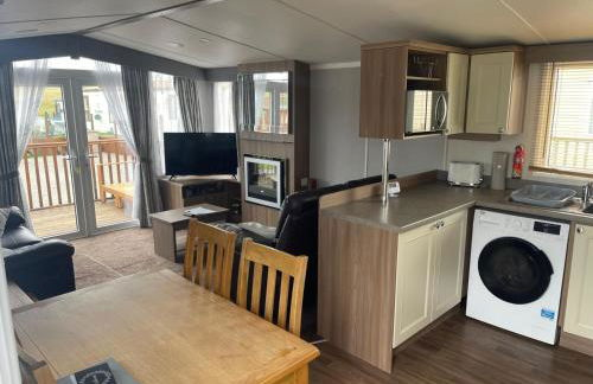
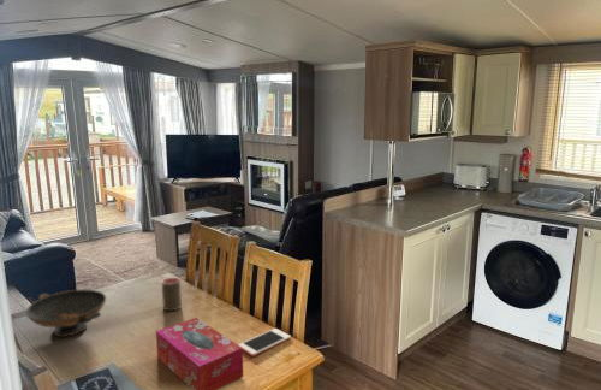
+ tissue box [155,317,244,390]
+ decorative bowl [24,289,107,338]
+ cell phone [238,327,292,358]
+ cup [161,277,183,312]
